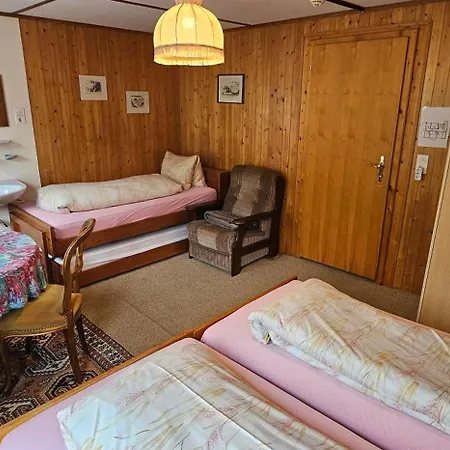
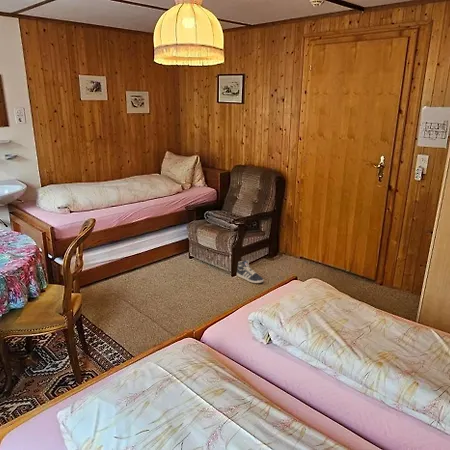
+ sneaker [236,259,265,284]
